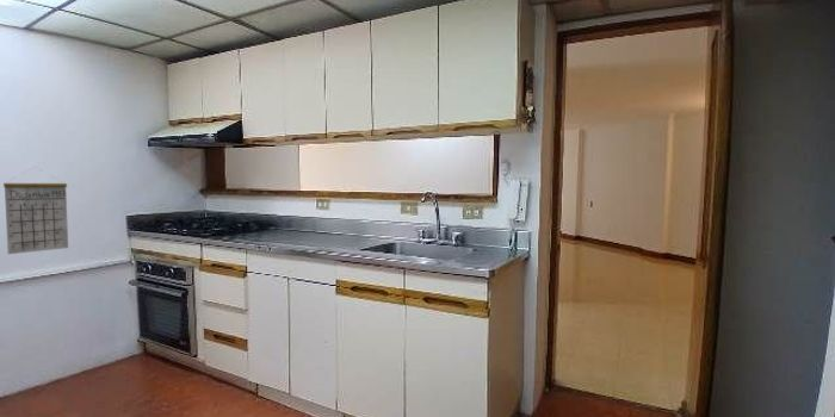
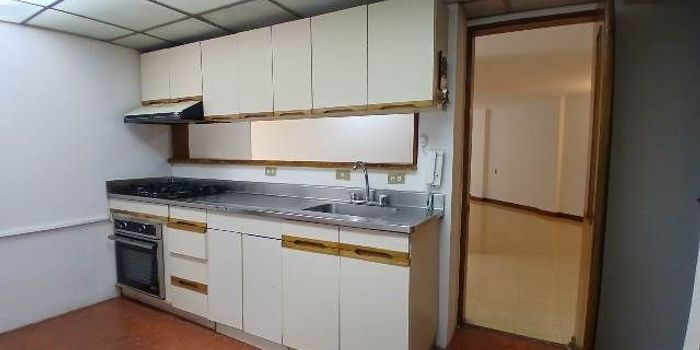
- calendar [2,166,69,255]
